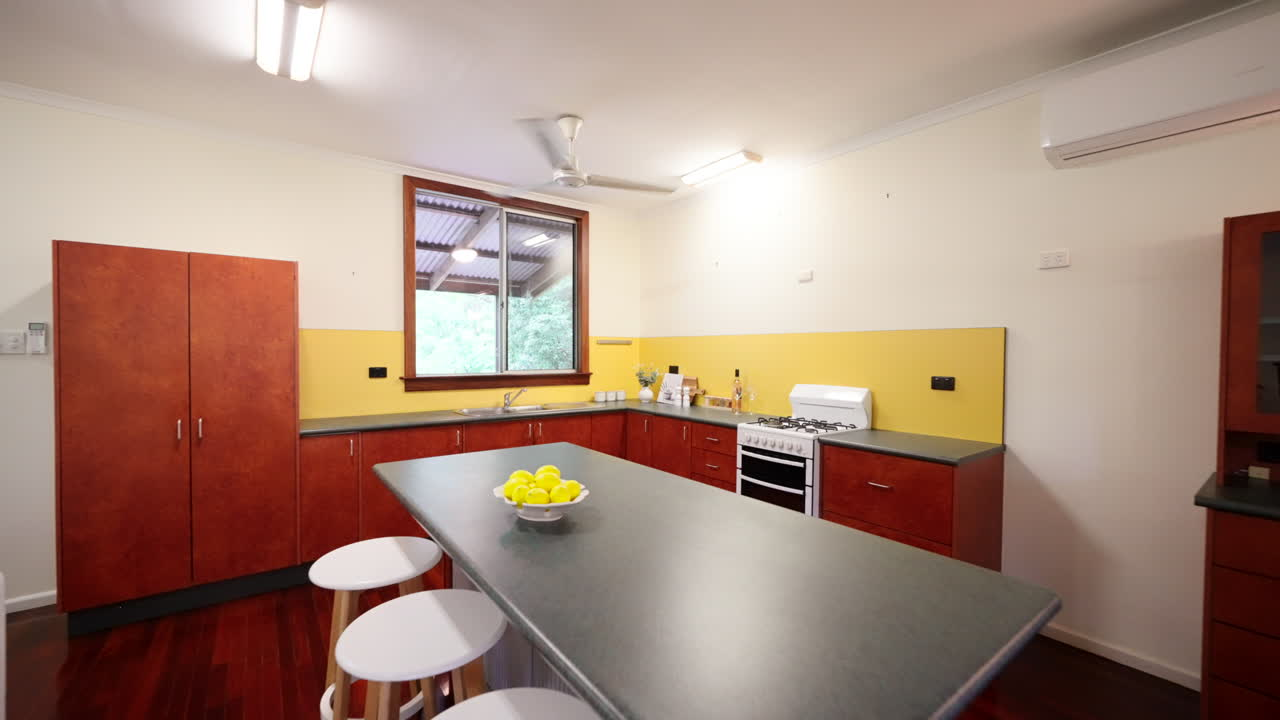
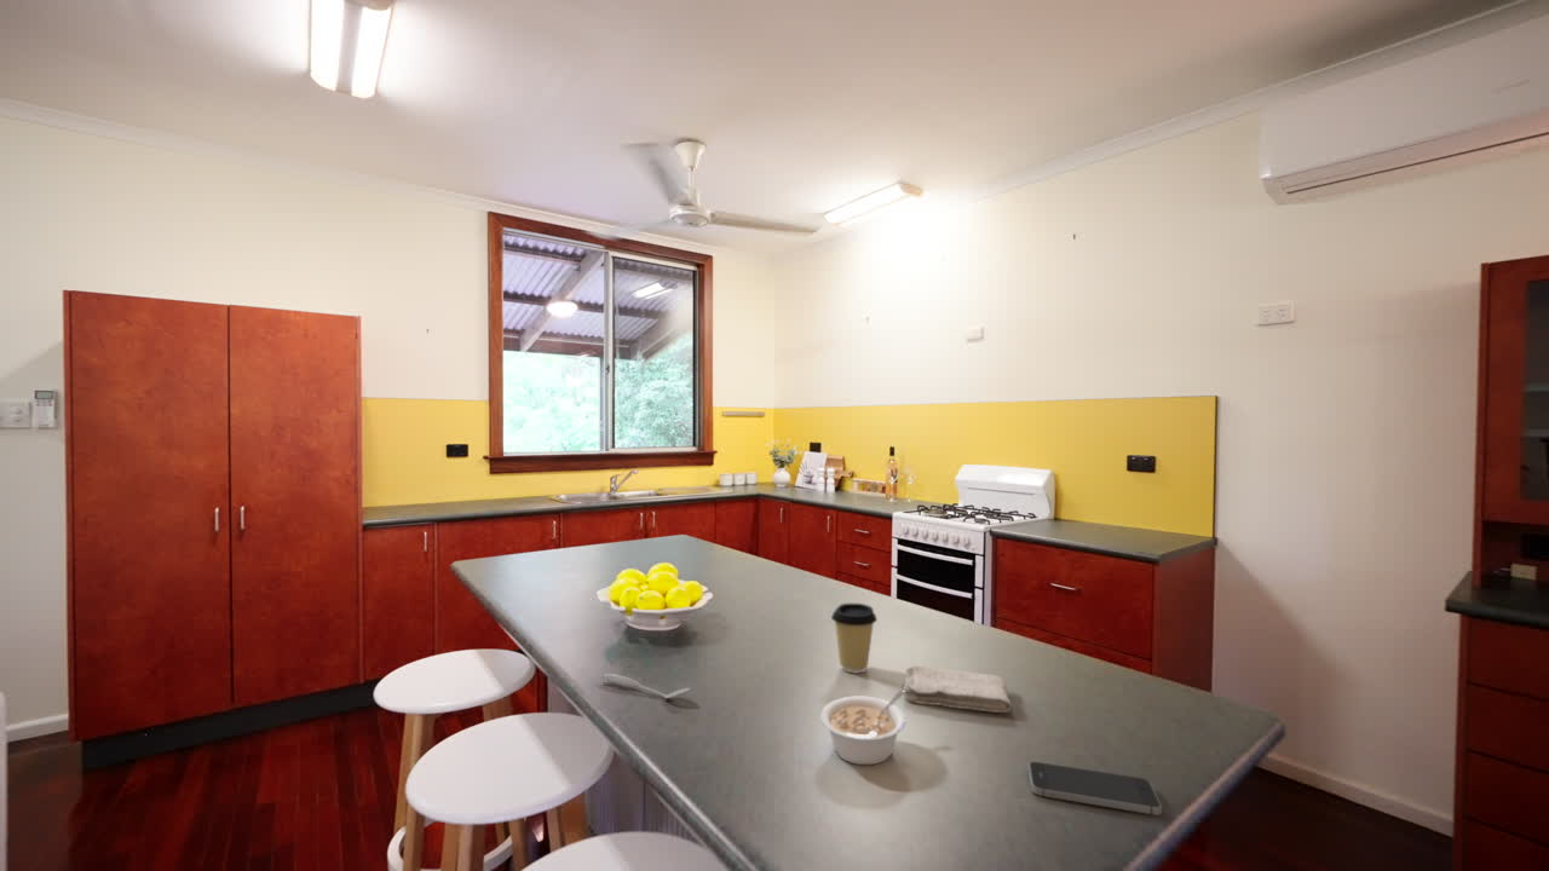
+ legume [820,690,908,766]
+ spoon [599,673,691,699]
+ smartphone [1026,761,1163,817]
+ washcloth [903,665,1013,714]
+ coffee cup [830,602,879,674]
